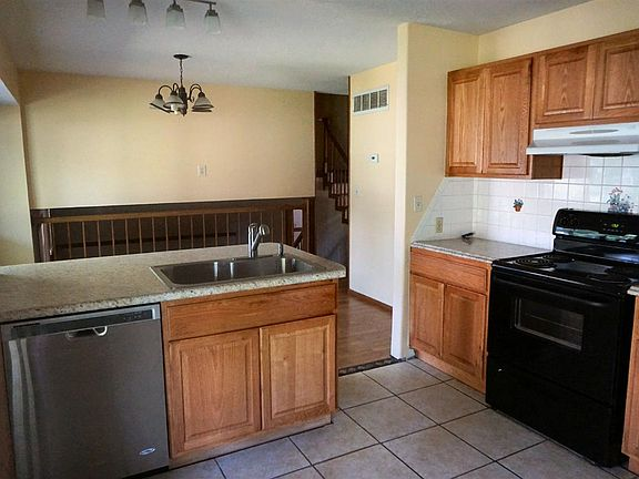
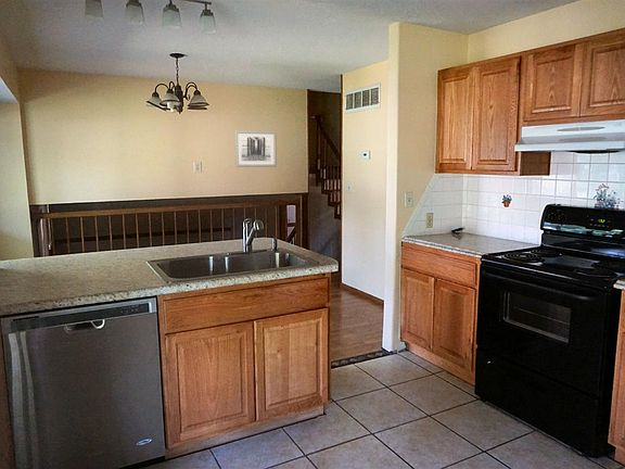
+ wall art [233,129,278,168]
